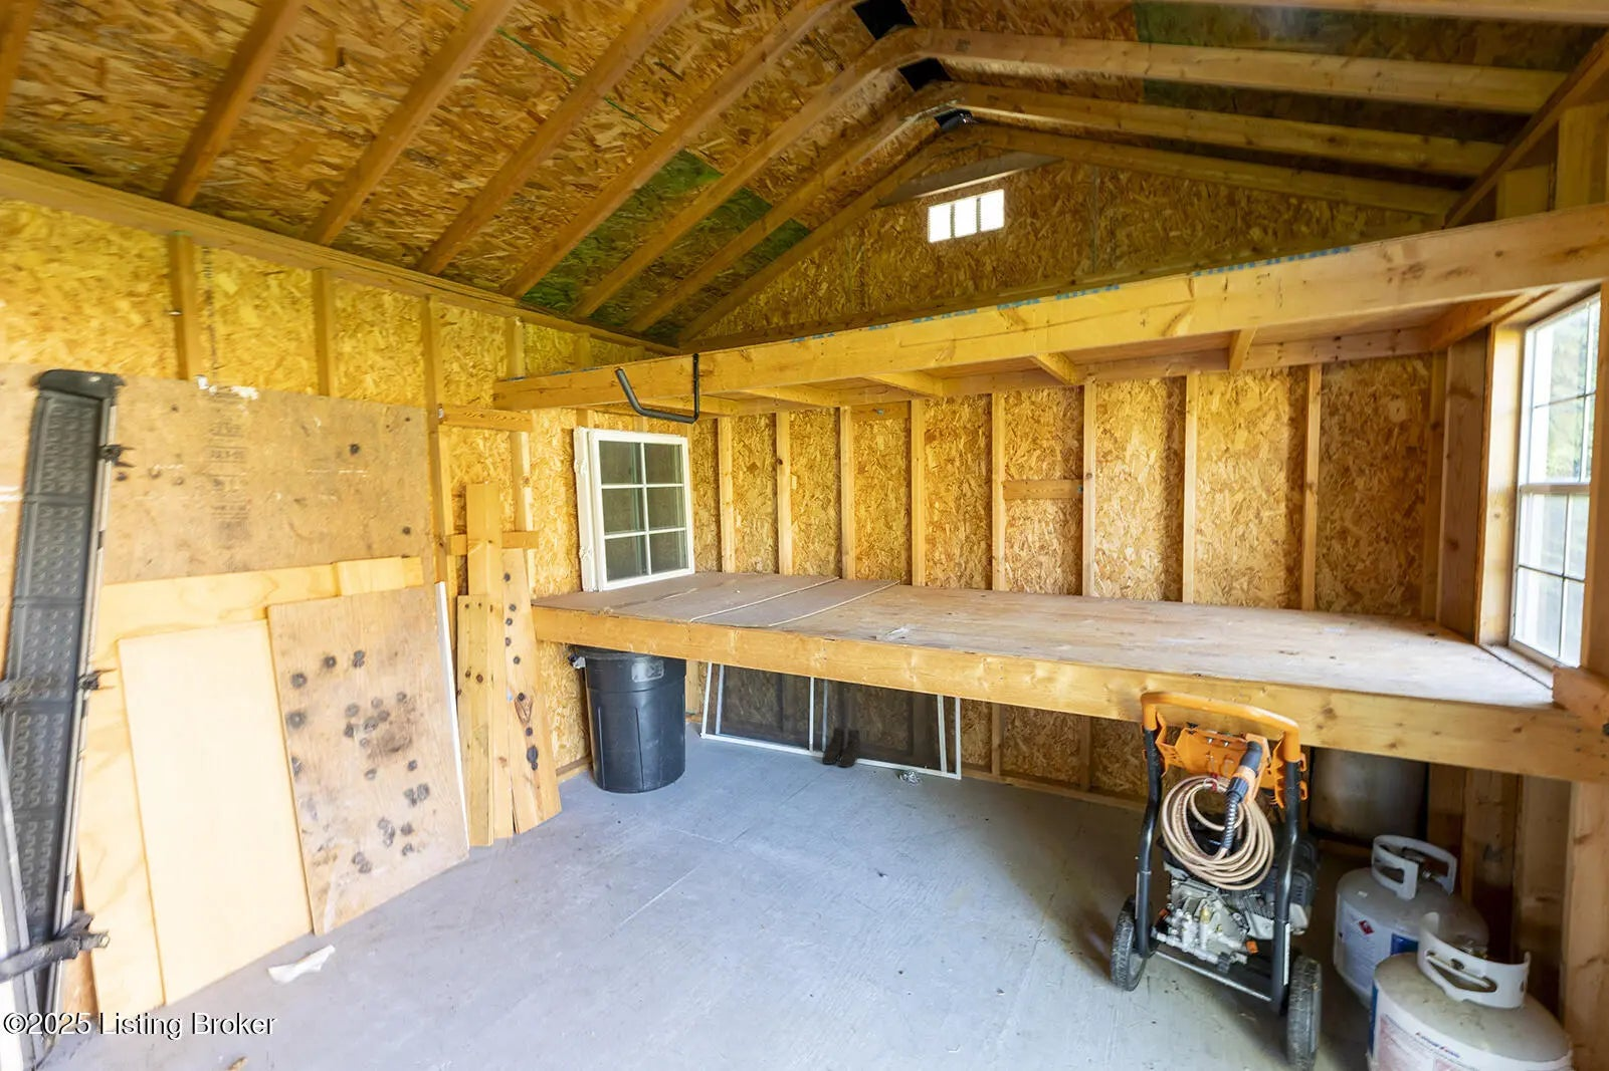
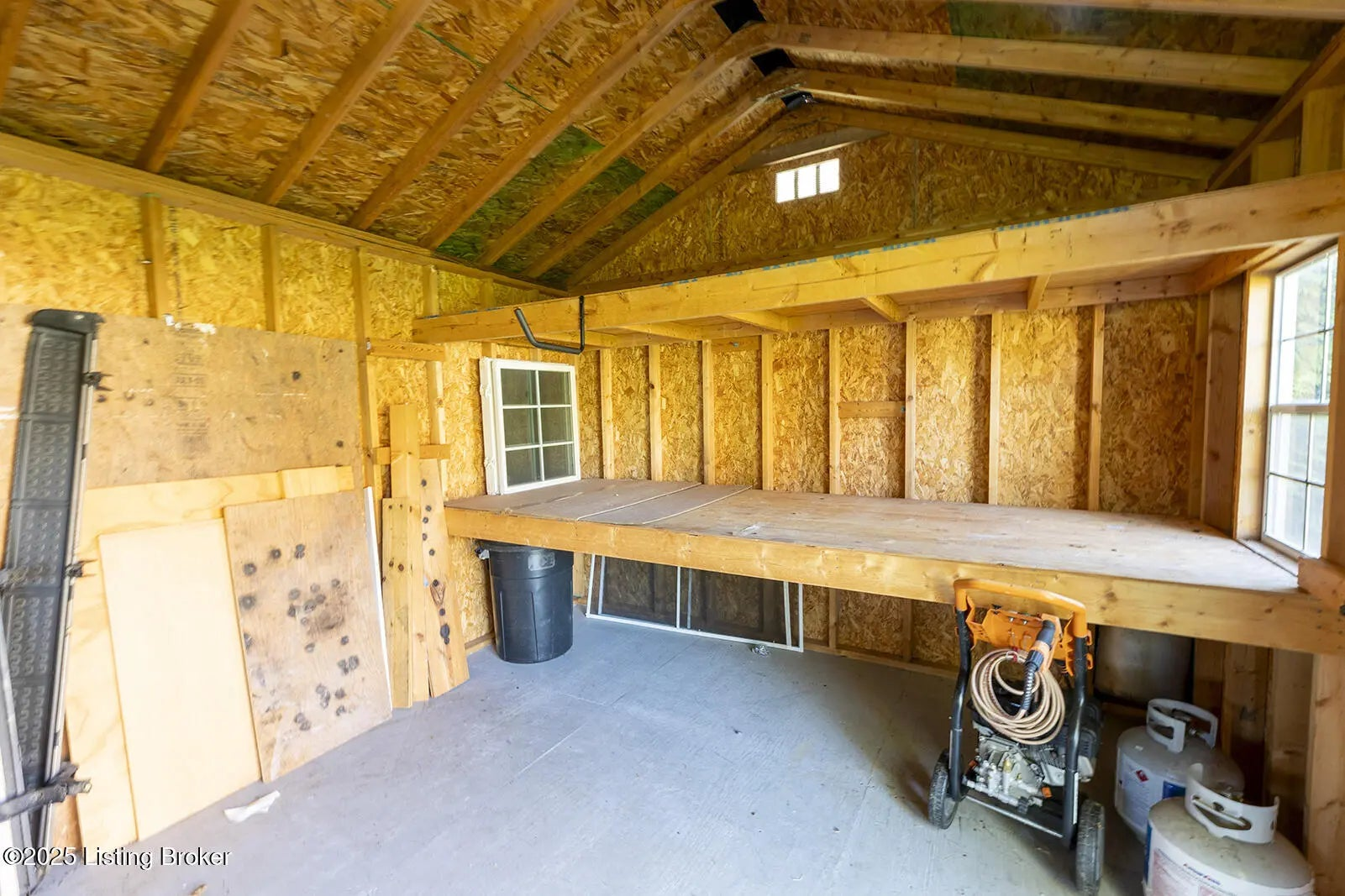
- boots [822,726,861,767]
